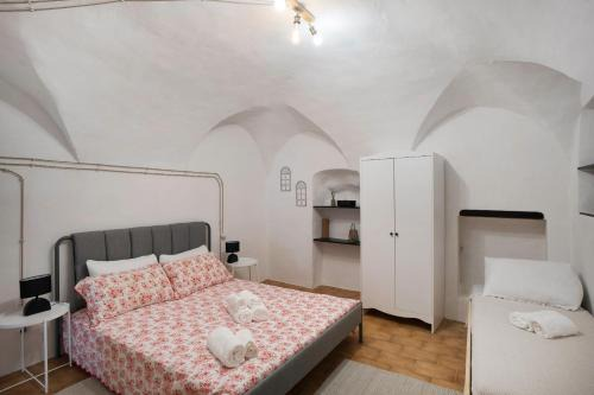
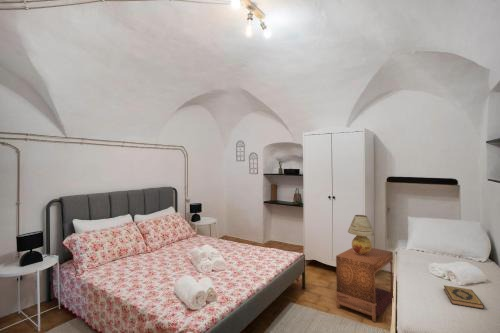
+ table lamp [347,214,376,255]
+ canopy bed [335,247,394,323]
+ hardback book [443,285,485,310]
